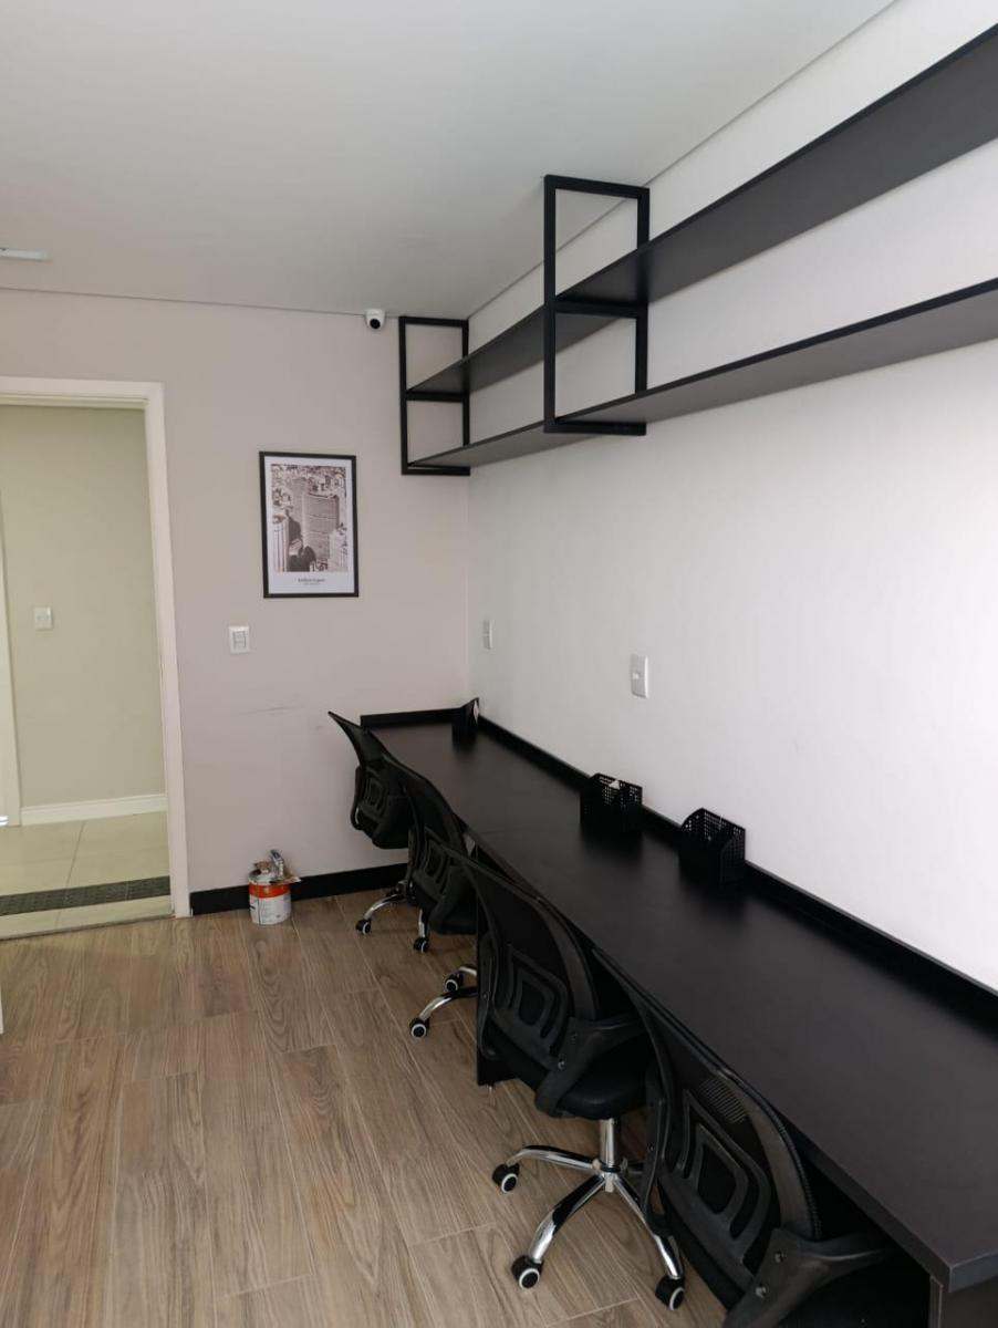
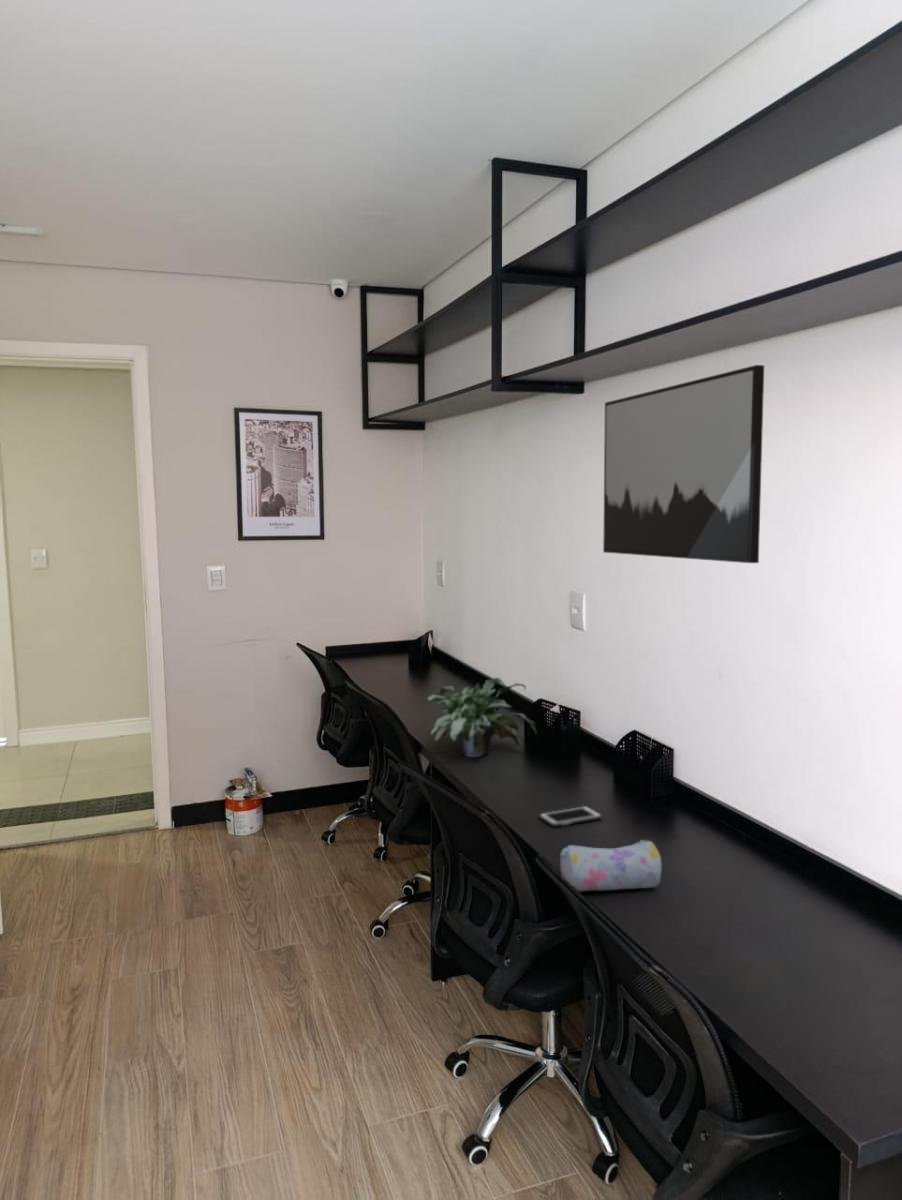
+ pencil case [559,839,663,892]
+ potted plant [427,677,538,758]
+ wall art [602,364,765,564]
+ cell phone [538,805,603,828]
